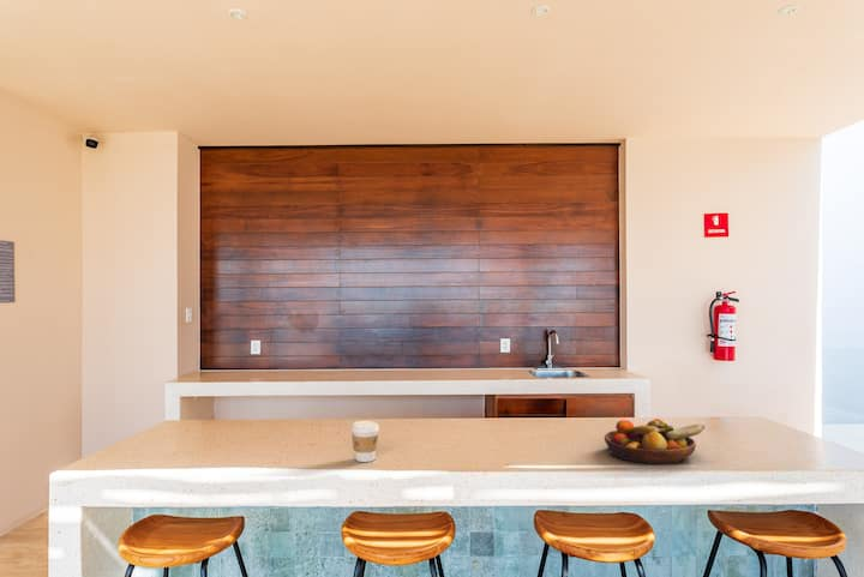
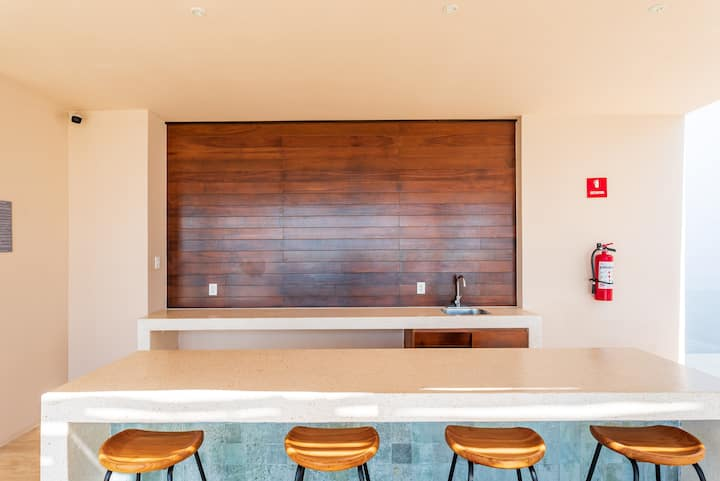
- coffee cup [350,420,380,463]
- fruit bowl [604,417,706,465]
